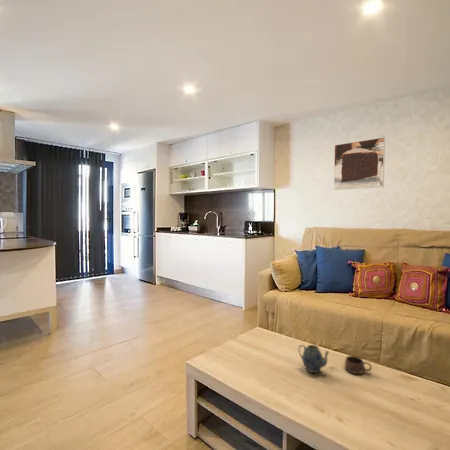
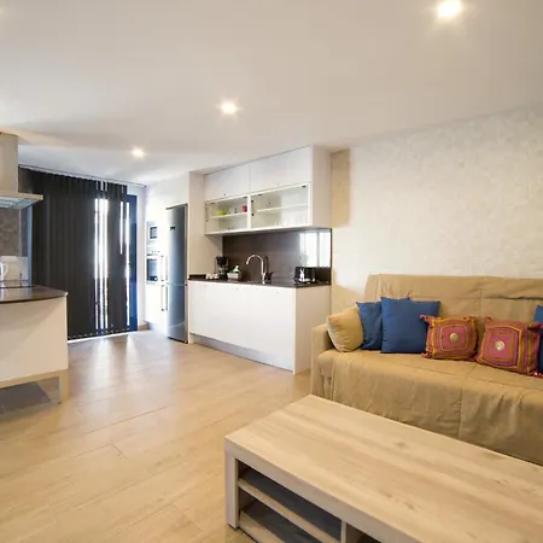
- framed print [333,136,386,191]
- teapot [298,344,331,374]
- cup [344,355,373,375]
